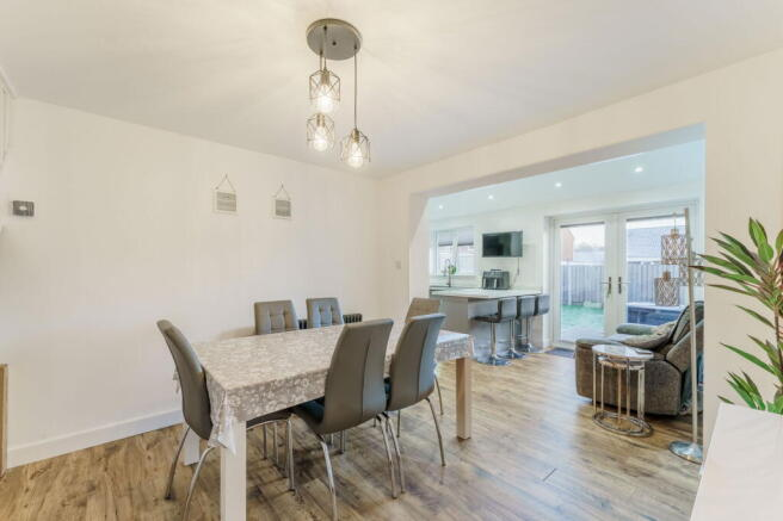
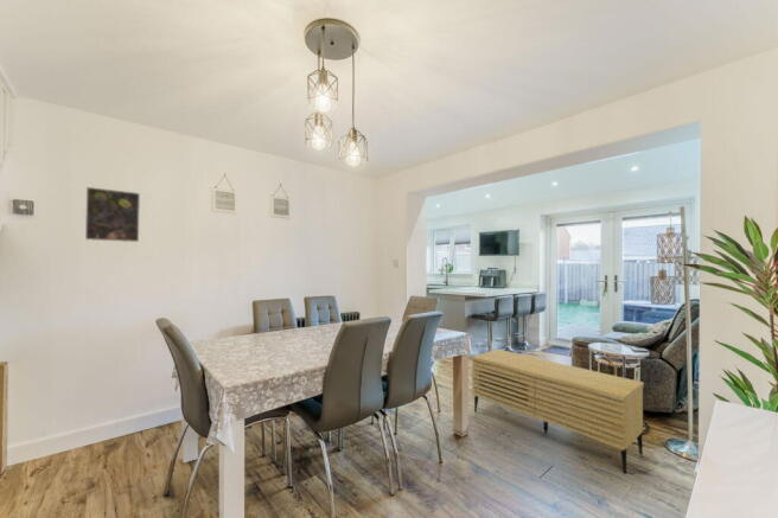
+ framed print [84,186,141,243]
+ sideboard [470,348,645,475]
